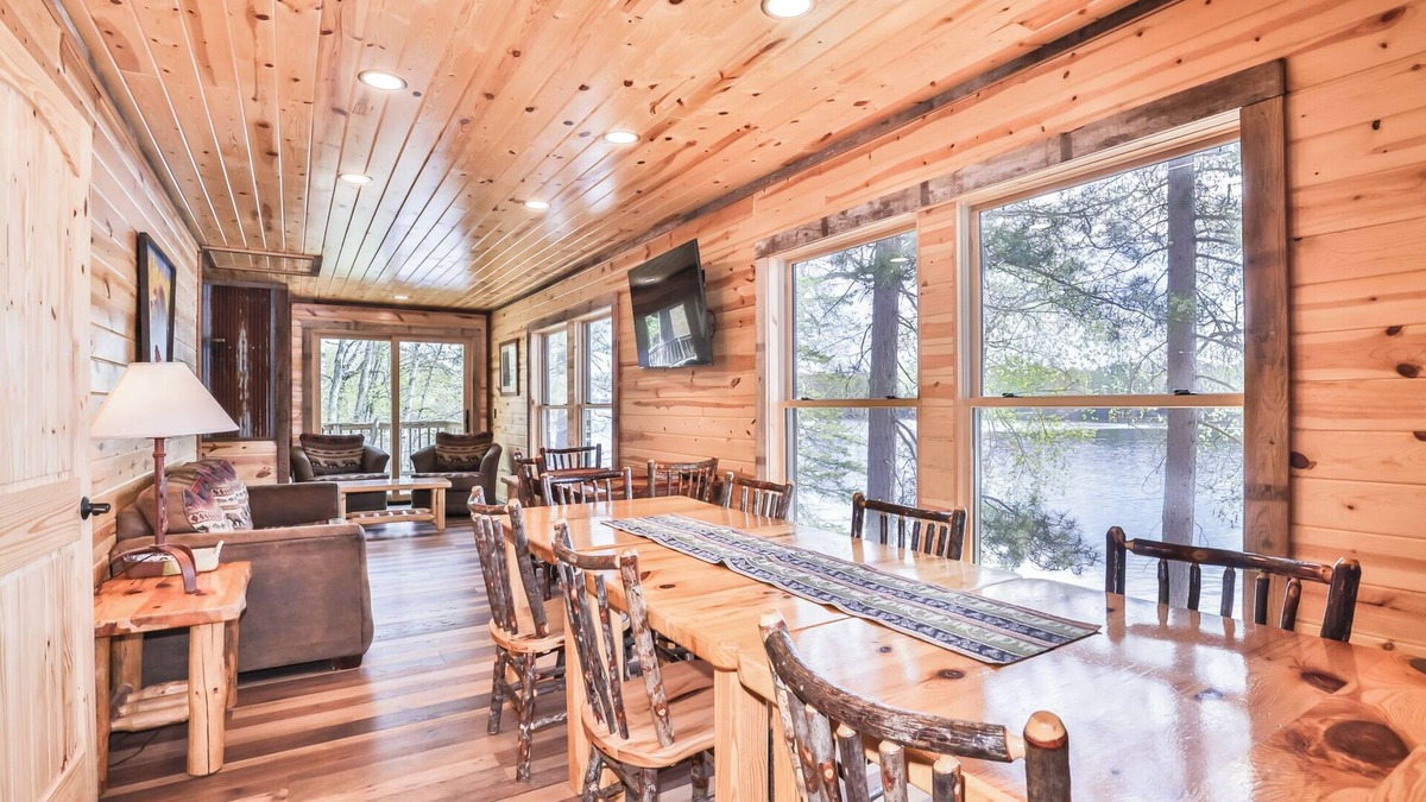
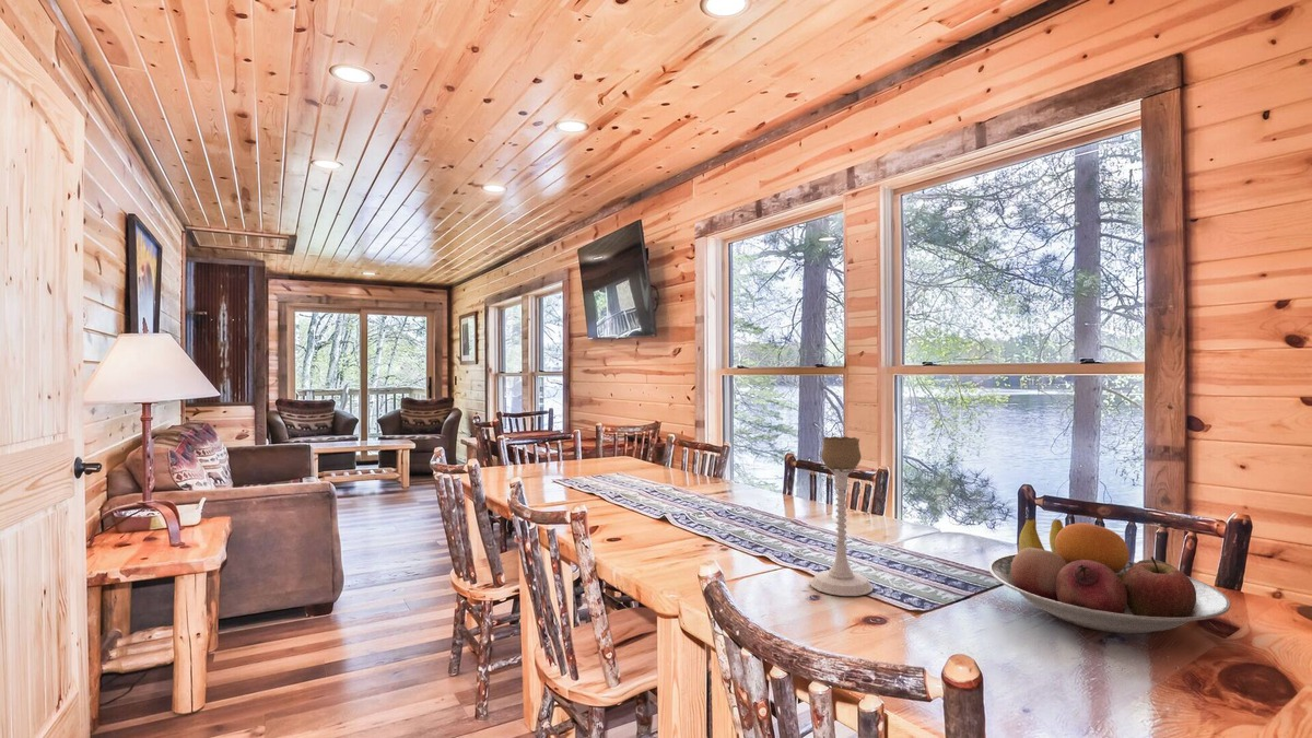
+ candle holder [809,435,875,597]
+ fruit bowl [987,517,1231,635]
